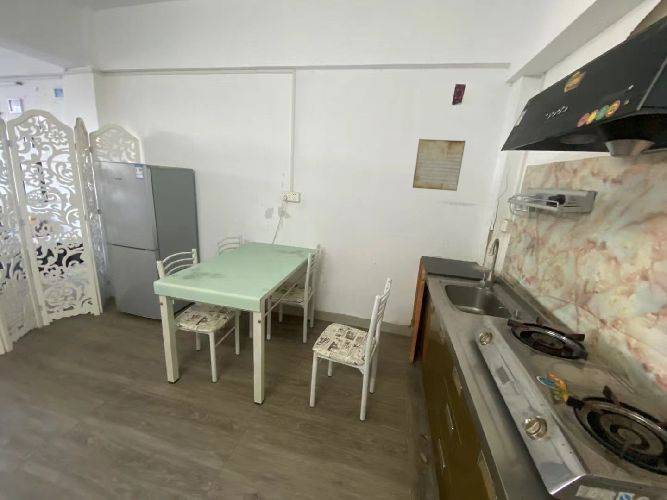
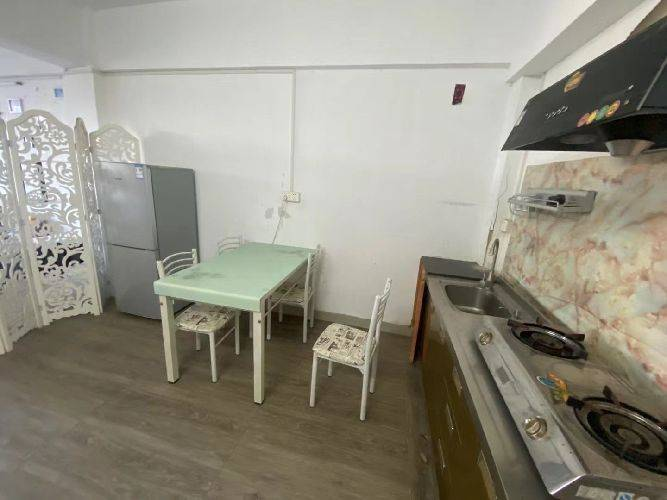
- periodic table [412,138,466,192]
